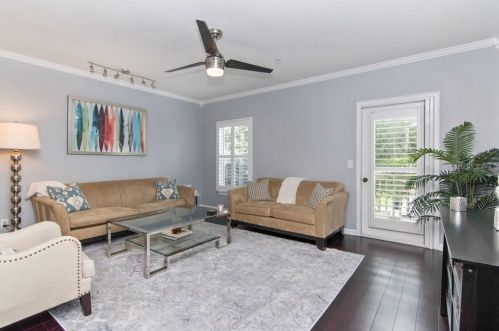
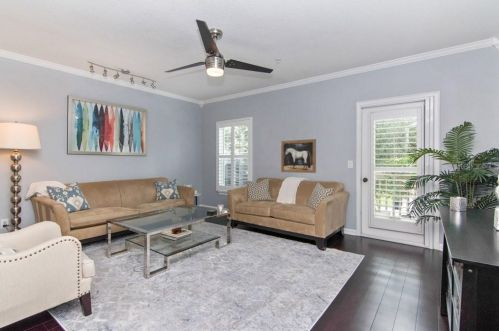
+ wall art [280,138,317,174]
